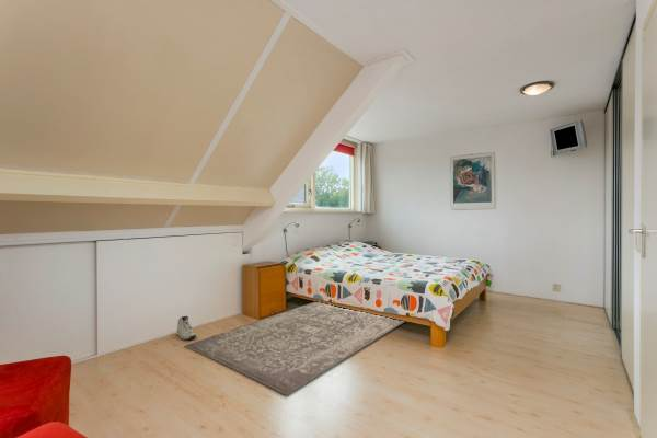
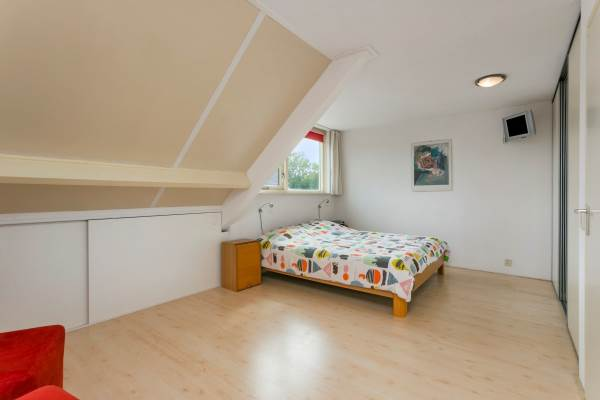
- rug [183,301,405,397]
- sneaker [175,315,197,341]
